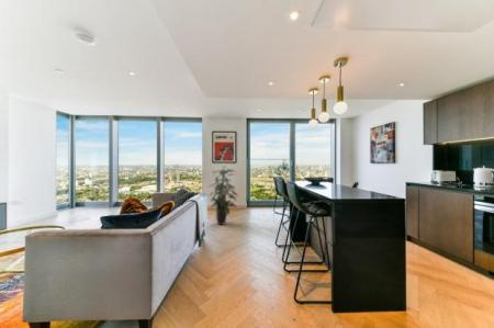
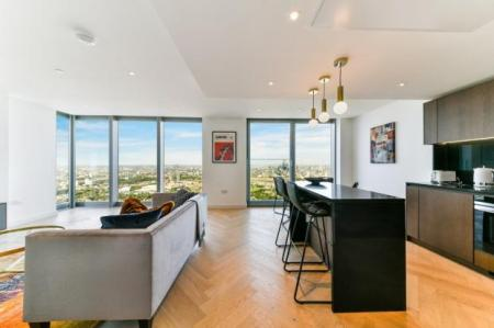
- indoor plant [207,165,239,225]
